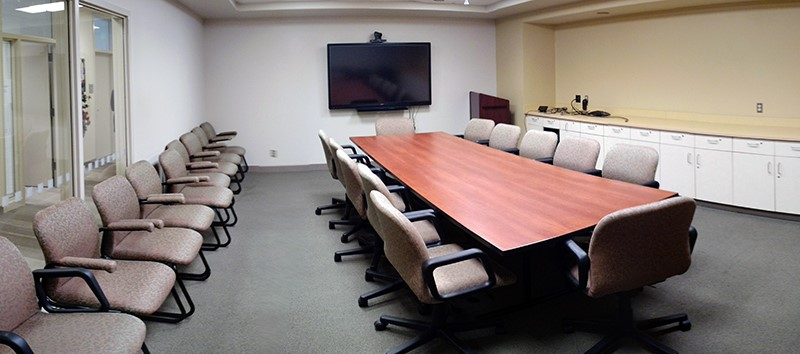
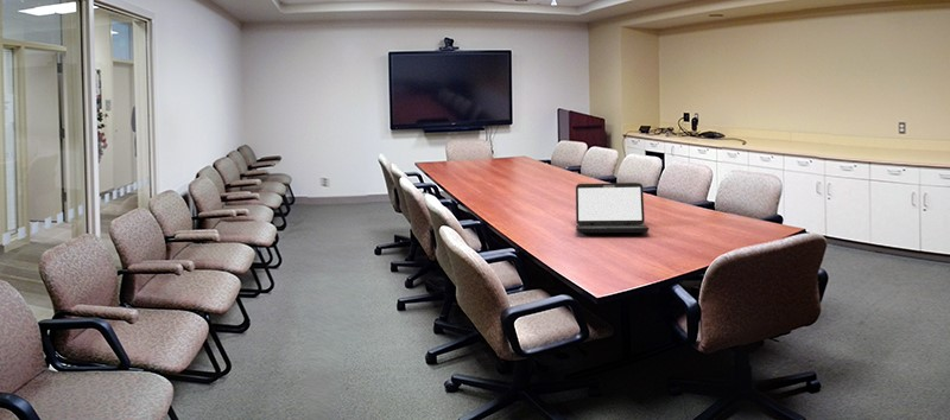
+ laptop [575,182,651,234]
